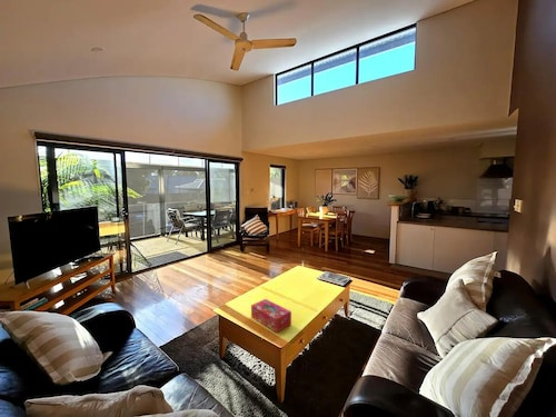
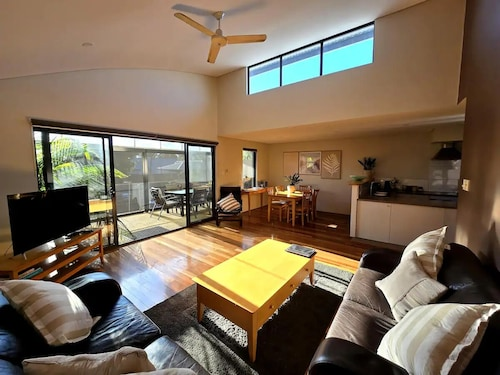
- tissue box [250,298,292,334]
